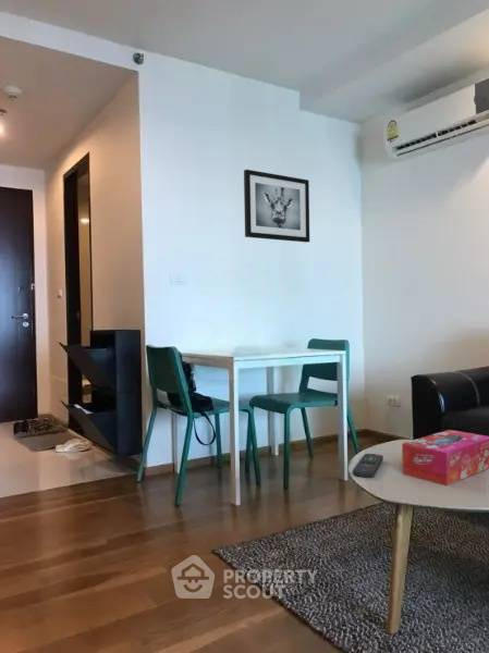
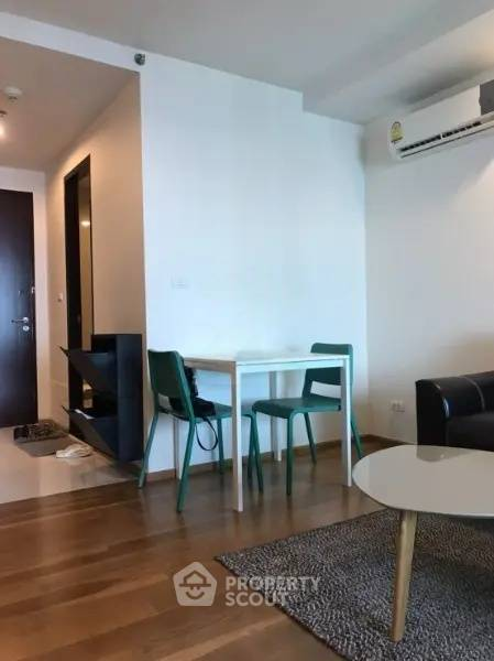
- wall art [243,169,310,244]
- remote control [352,453,384,479]
- tissue box [401,429,489,486]
